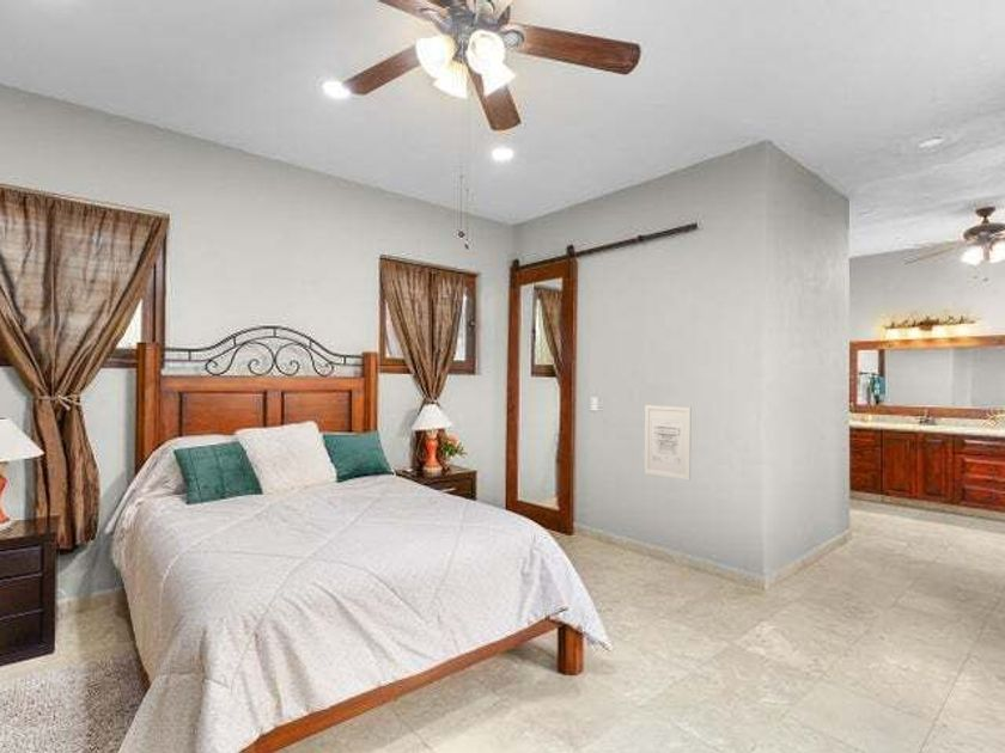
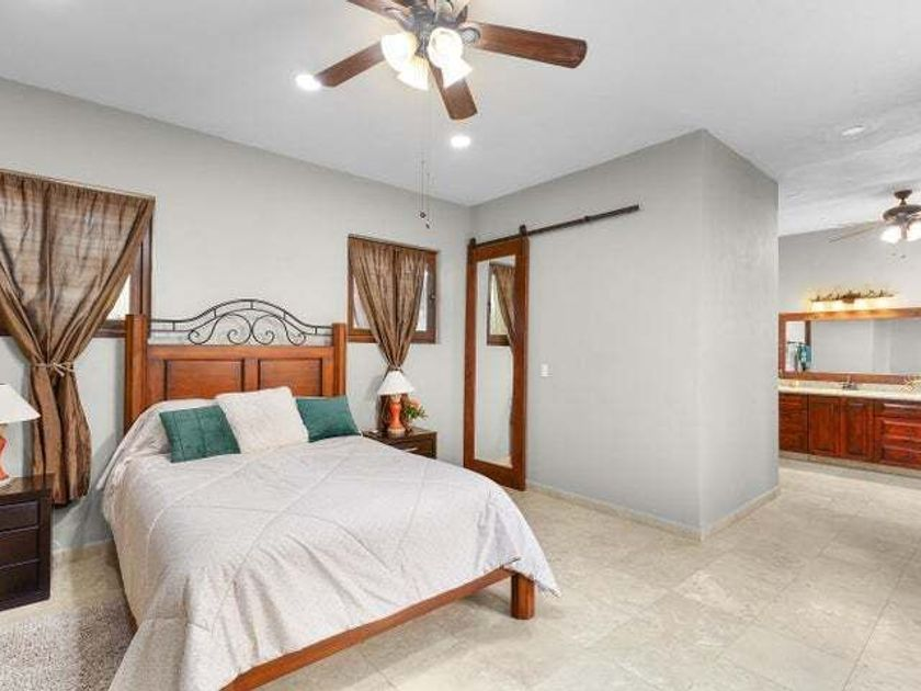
- wall art [644,404,693,482]
